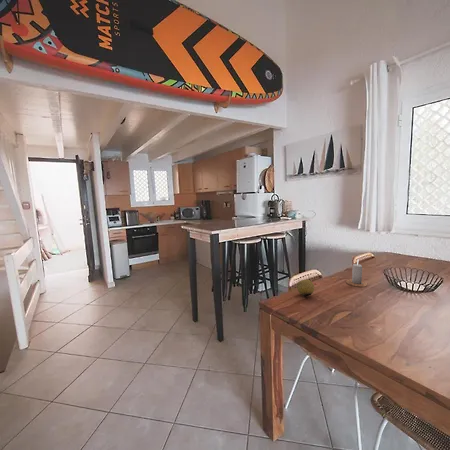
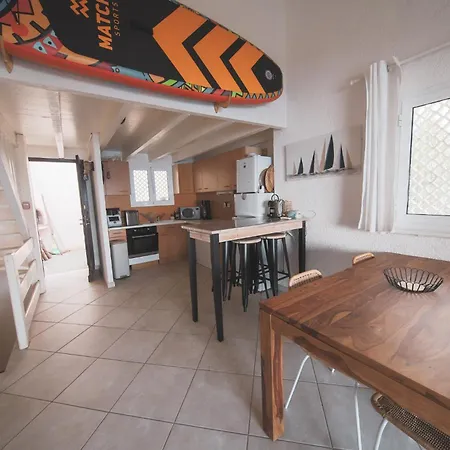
- candle [345,260,368,288]
- fruit [296,279,315,297]
